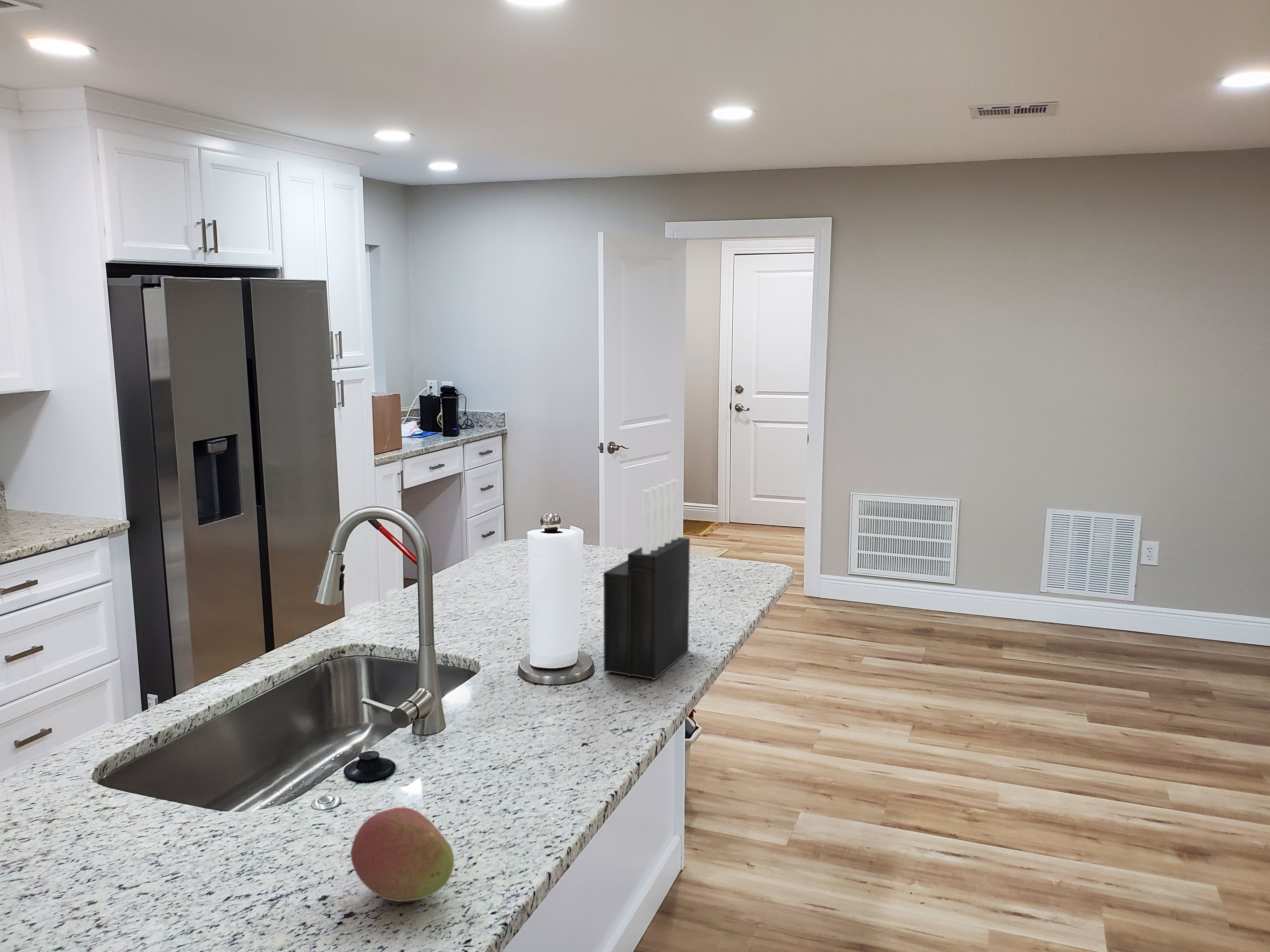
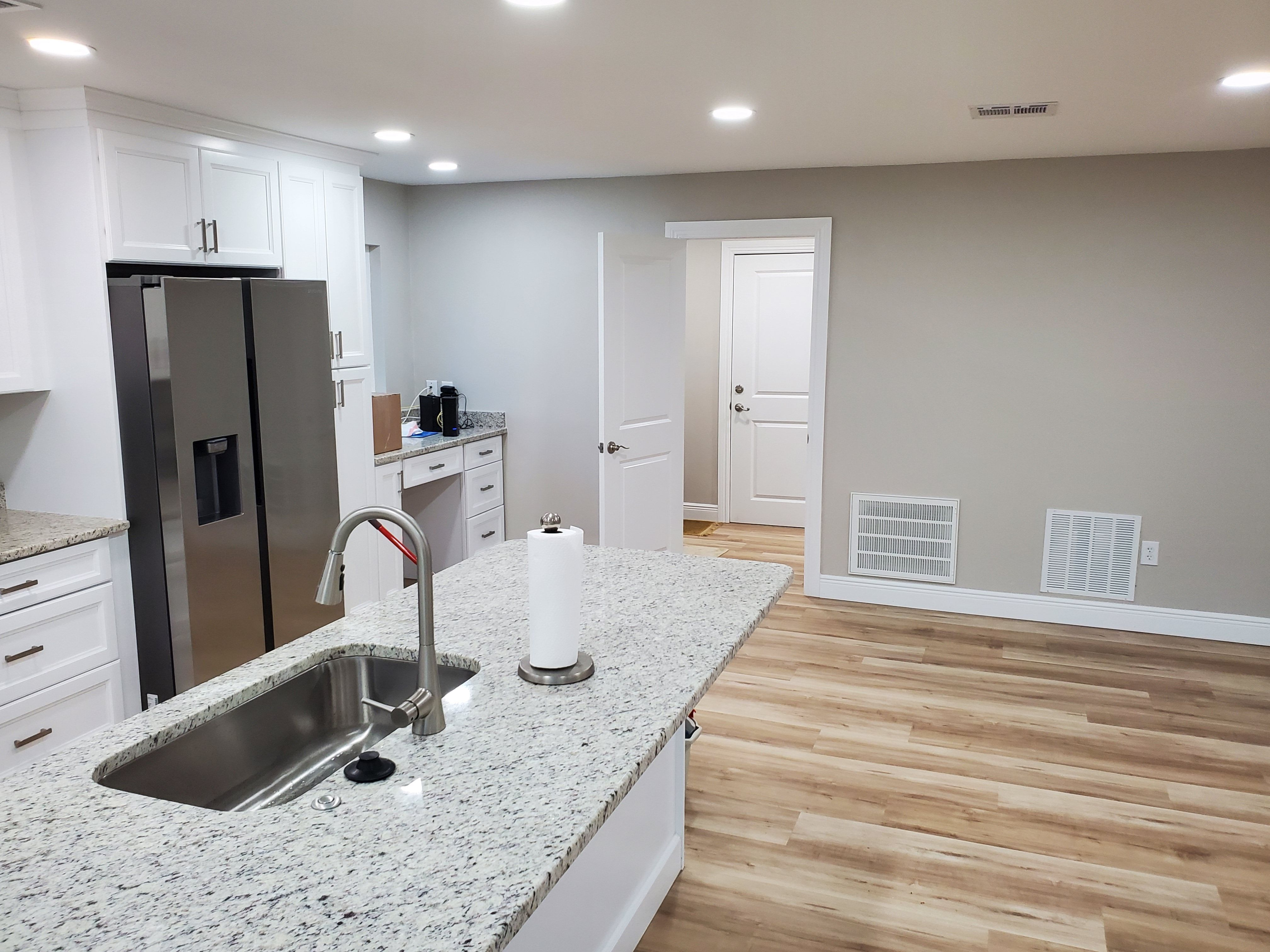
- fruit [350,807,455,902]
- knife block [603,479,690,680]
